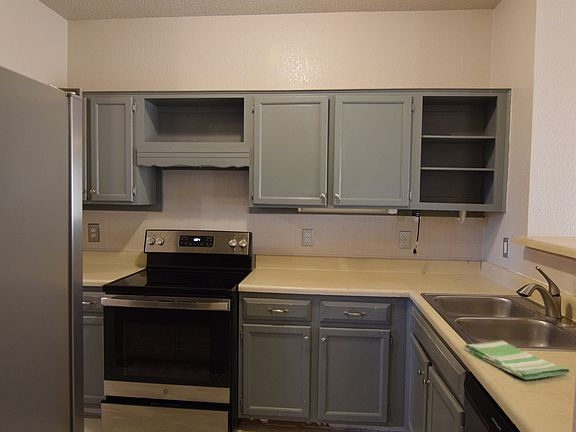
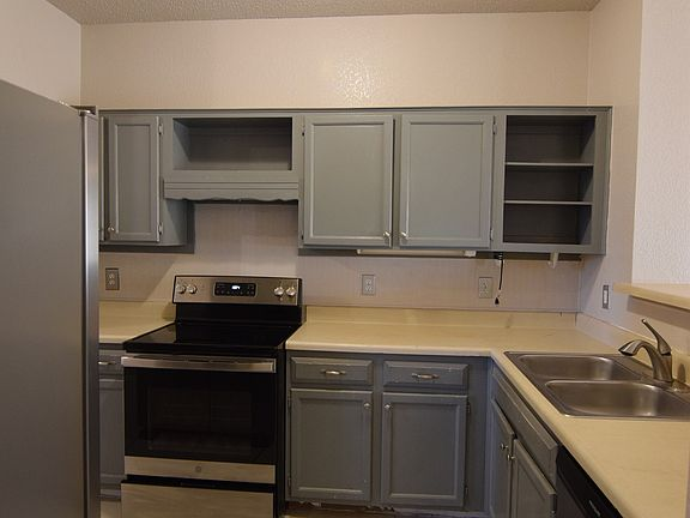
- dish towel [463,339,571,381]
